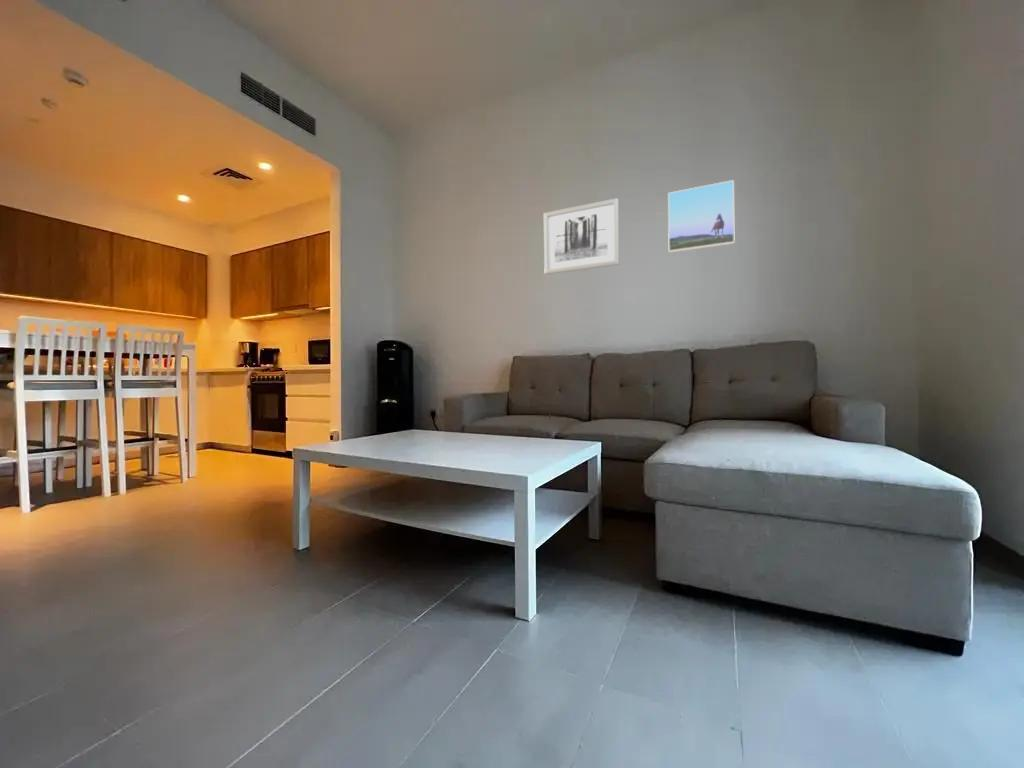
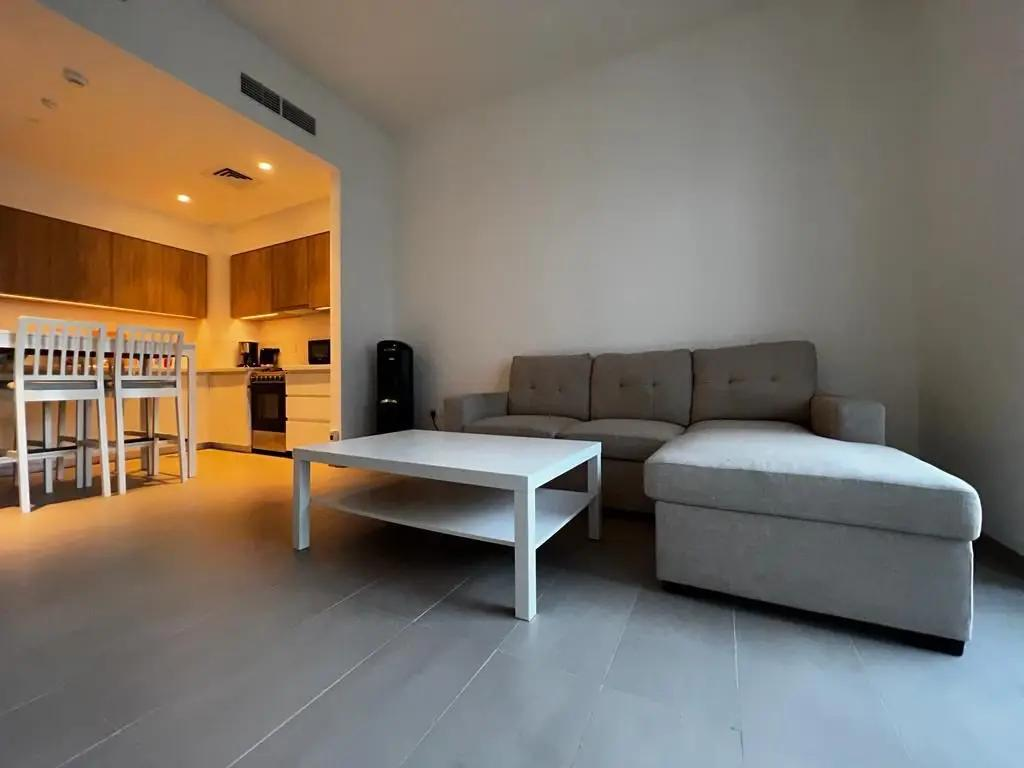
- wall art [543,197,620,275]
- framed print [667,179,736,254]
